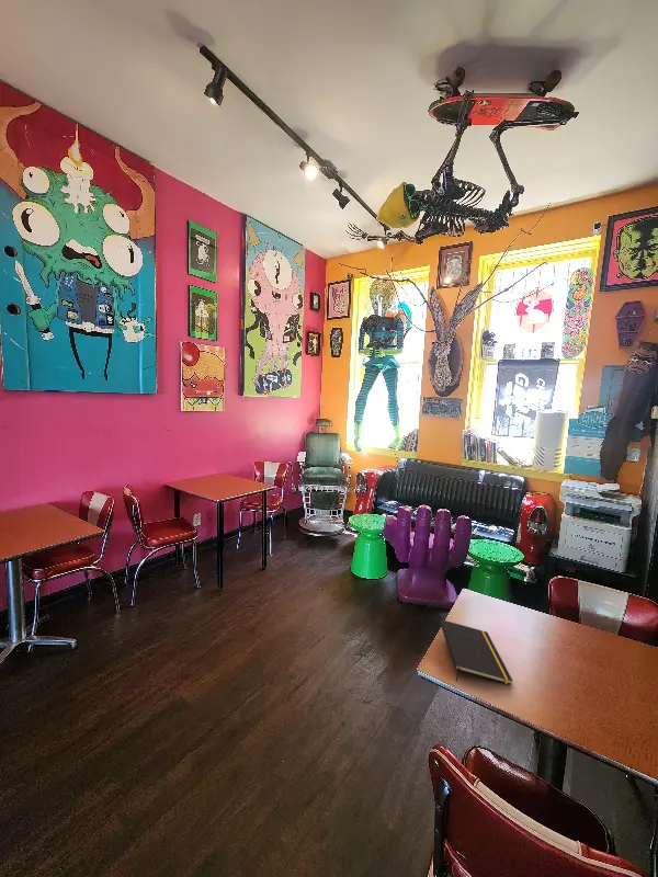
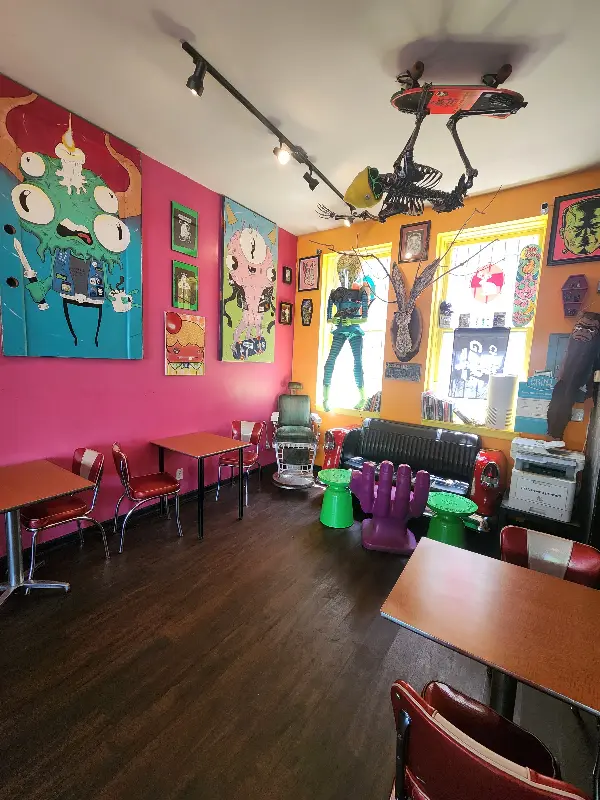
- notepad [439,618,513,686]
